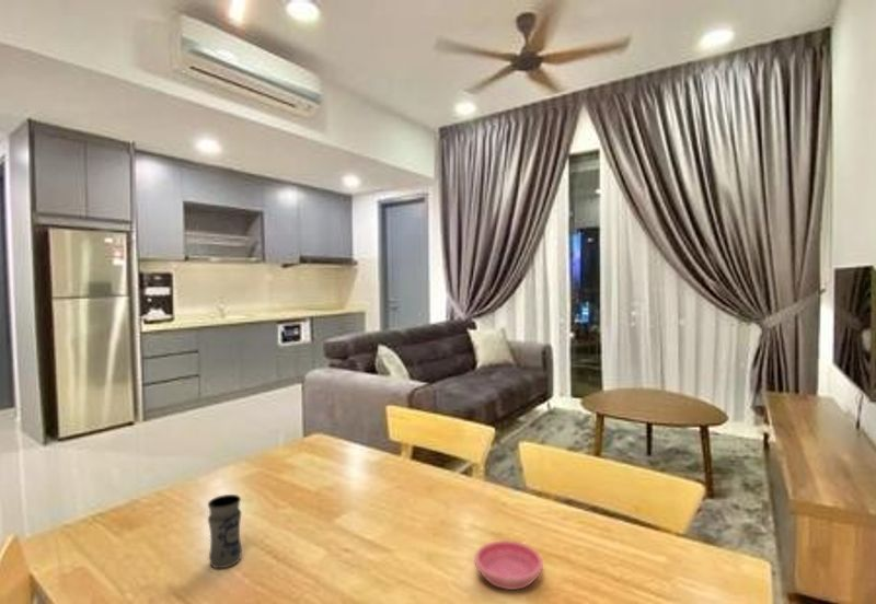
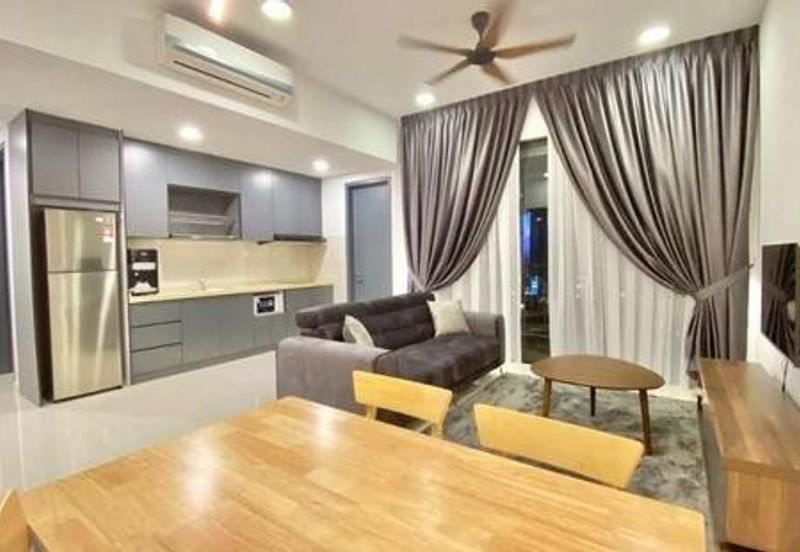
- jar [207,493,243,569]
- saucer [473,539,544,591]
